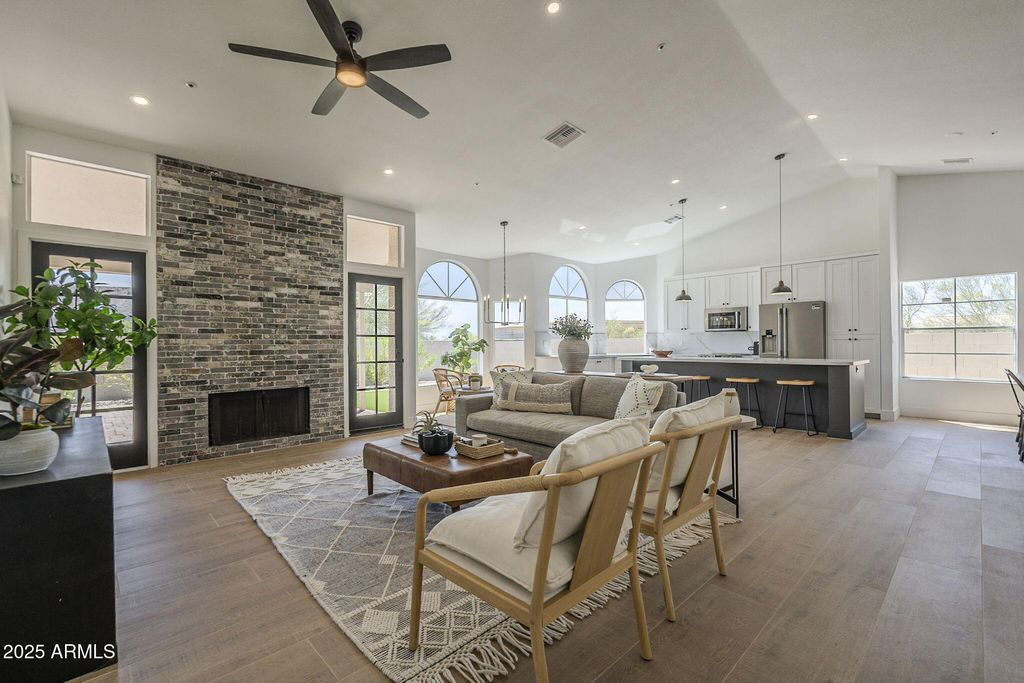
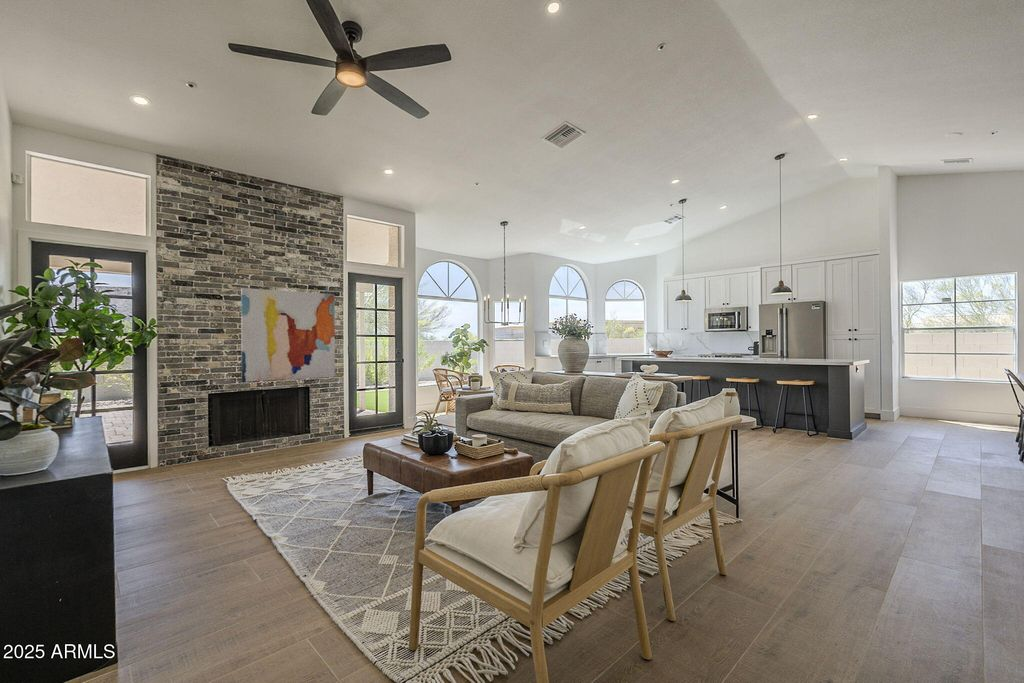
+ wall art [240,287,336,383]
